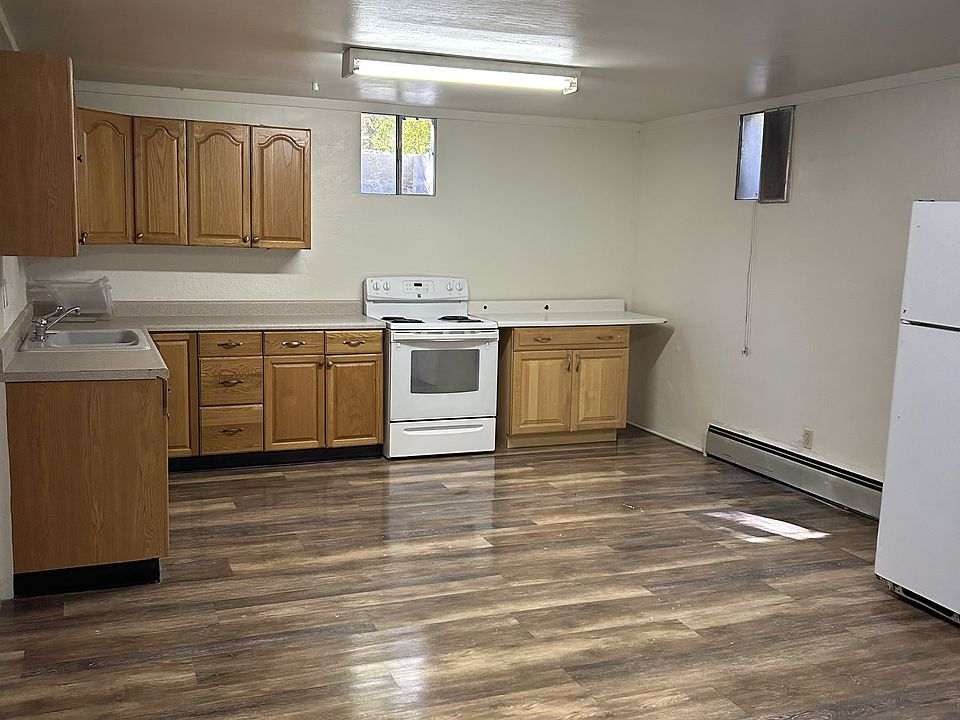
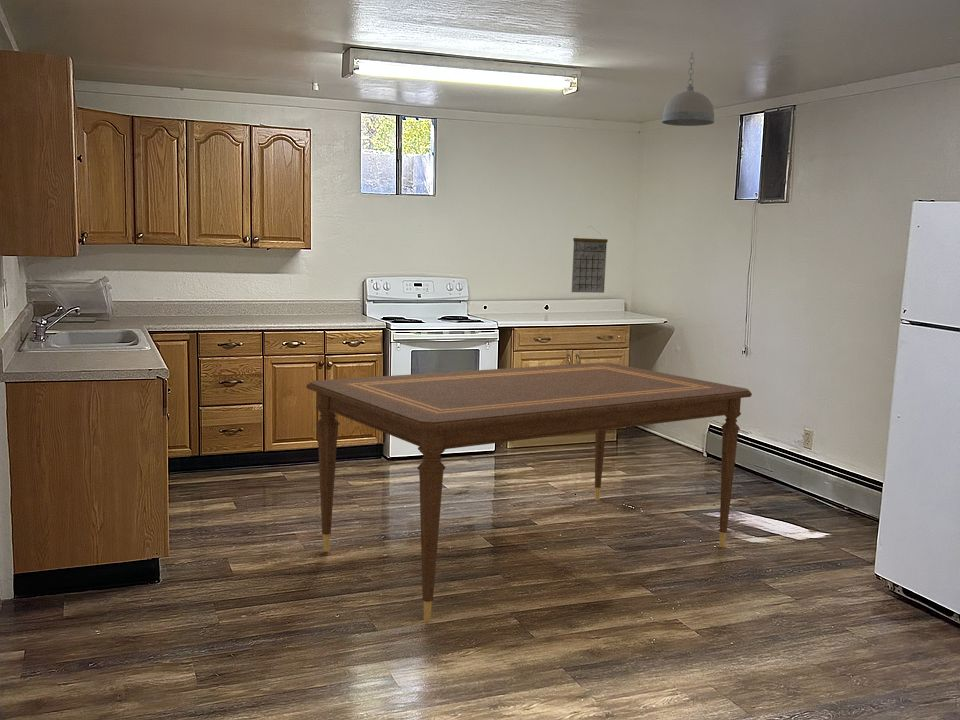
+ pendant light [661,51,715,127]
+ calendar [571,225,609,294]
+ dining table [305,361,753,622]
